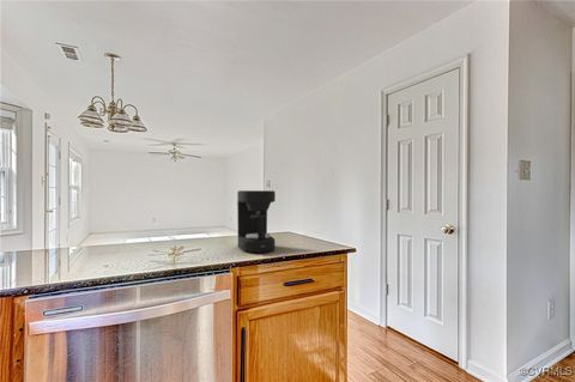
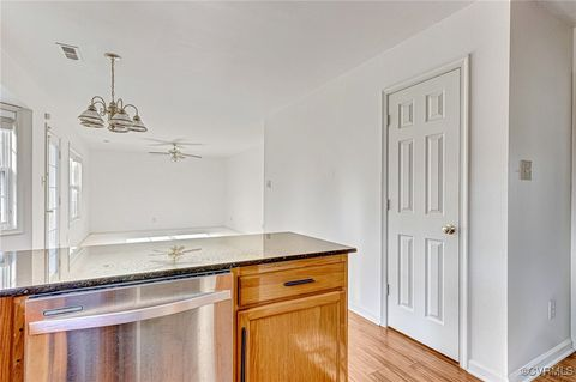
- coffee maker [236,189,277,254]
